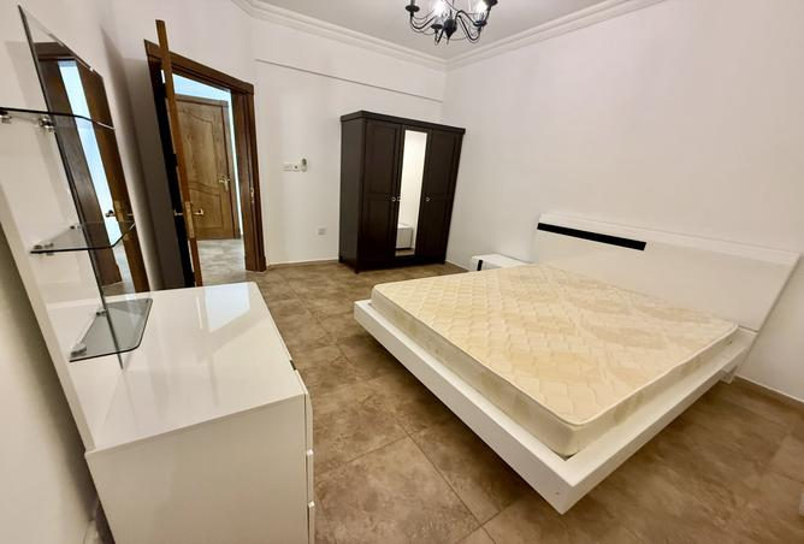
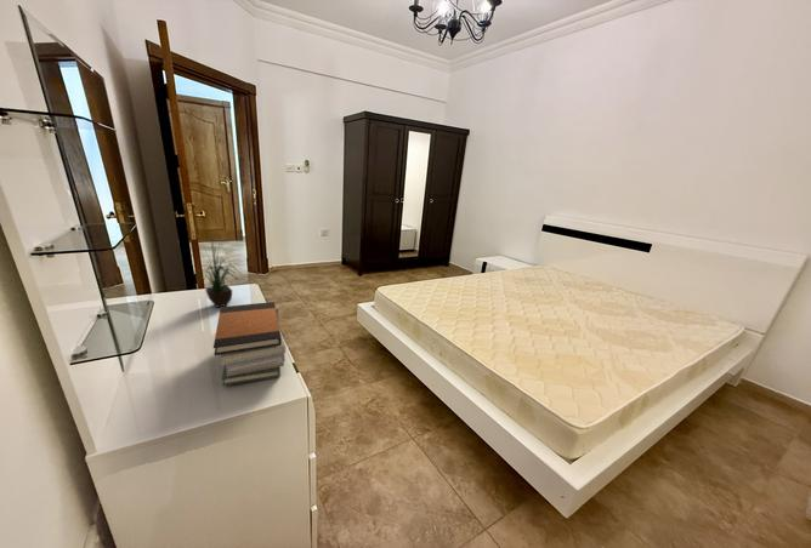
+ book stack [212,301,287,387]
+ potted plant [193,230,242,309]
